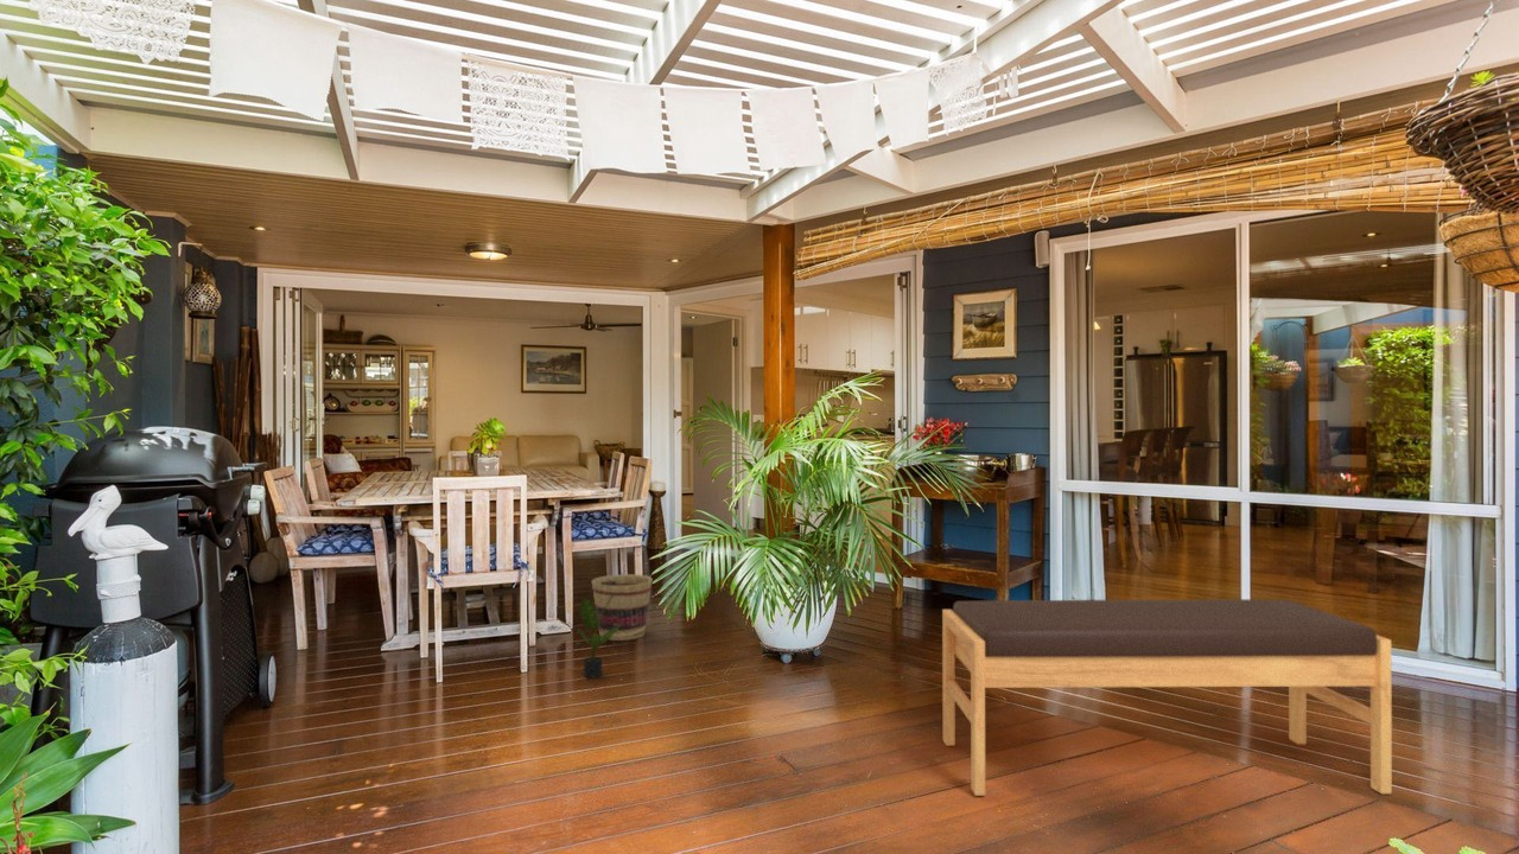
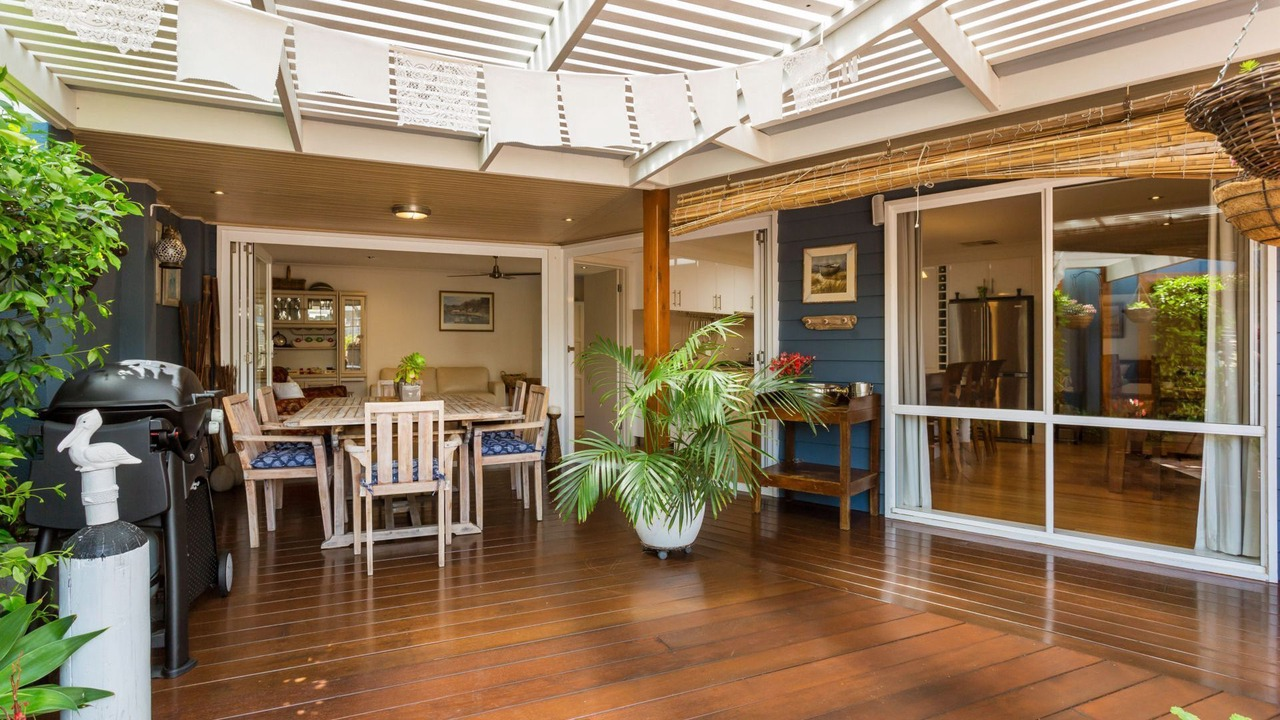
- potted plant [574,592,622,680]
- bench [941,598,1393,797]
- basket [591,573,654,642]
